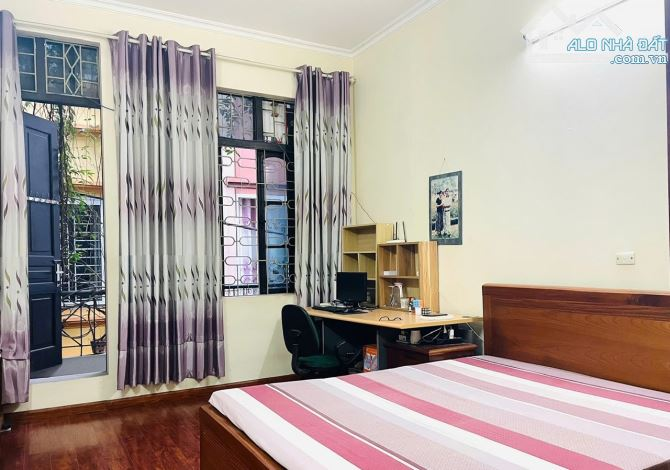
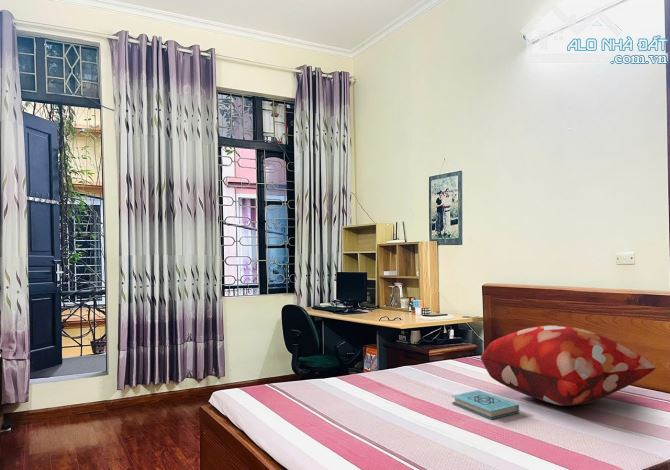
+ decorative pillow [480,324,657,407]
+ book [451,389,520,420]
